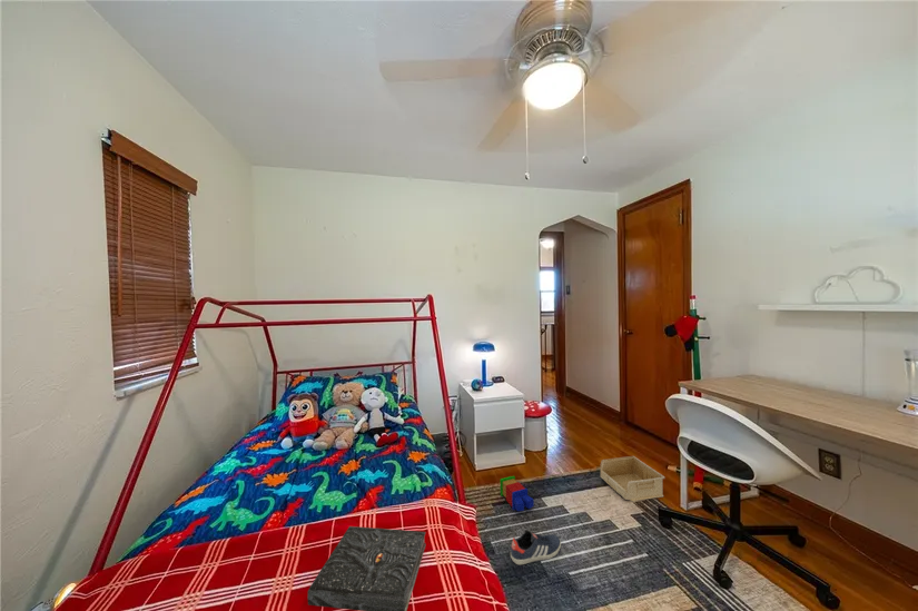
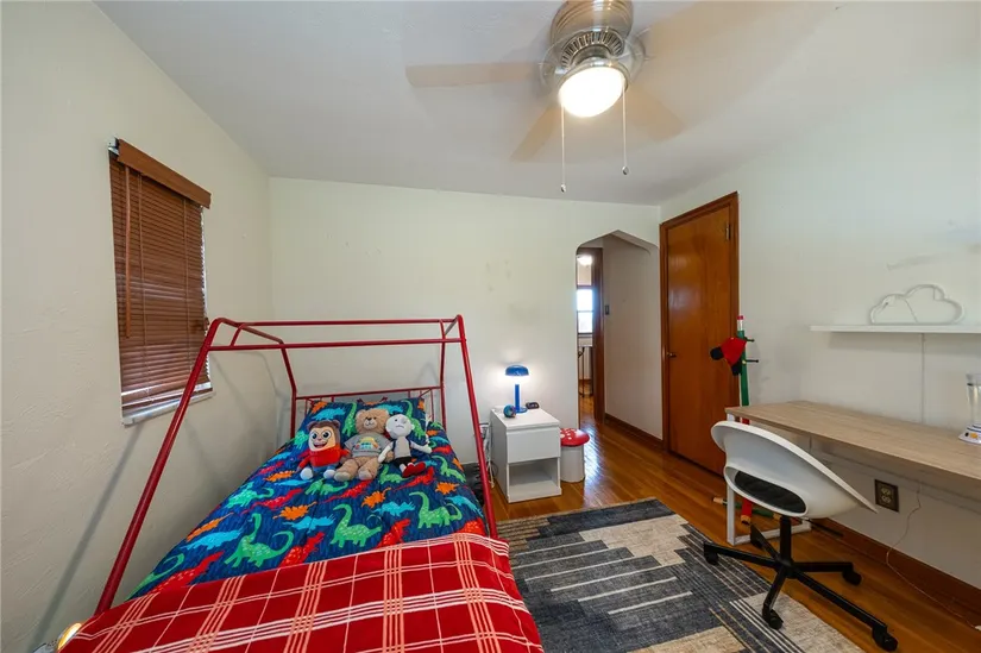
- sneaker [510,530,562,565]
- stacking toy [500,475,535,512]
- book [307,525,427,611]
- storage bin [600,455,665,502]
